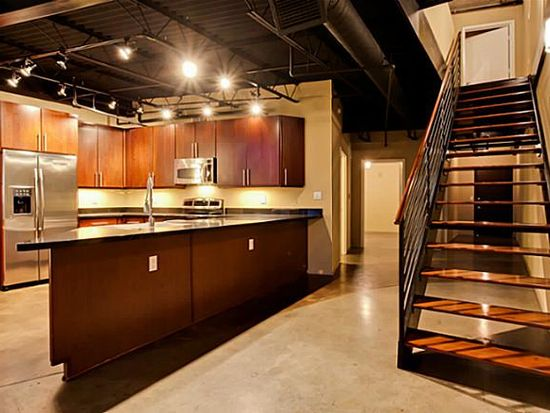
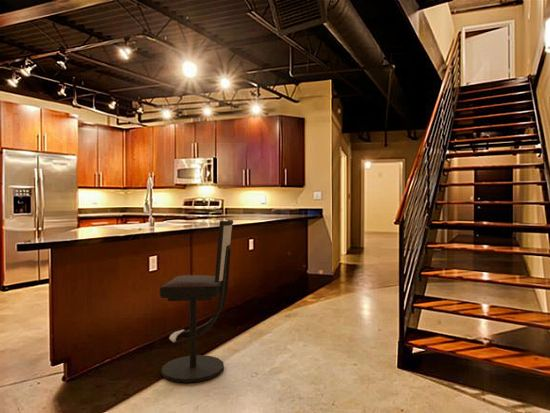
+ bar stool [158,218,234,384]
